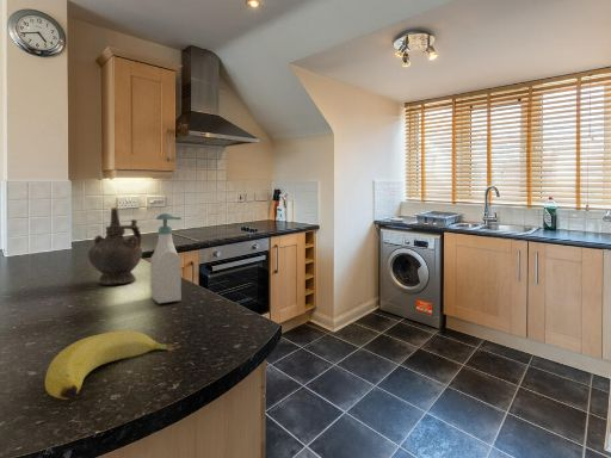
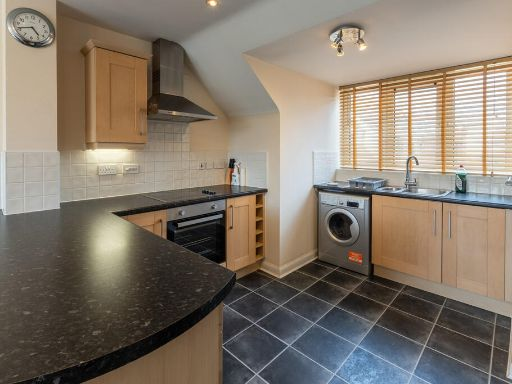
- banana [44,329,181,401]
- soap bottle [149,212,183,304]
- ceremonial vessel [87,208,143,286]
